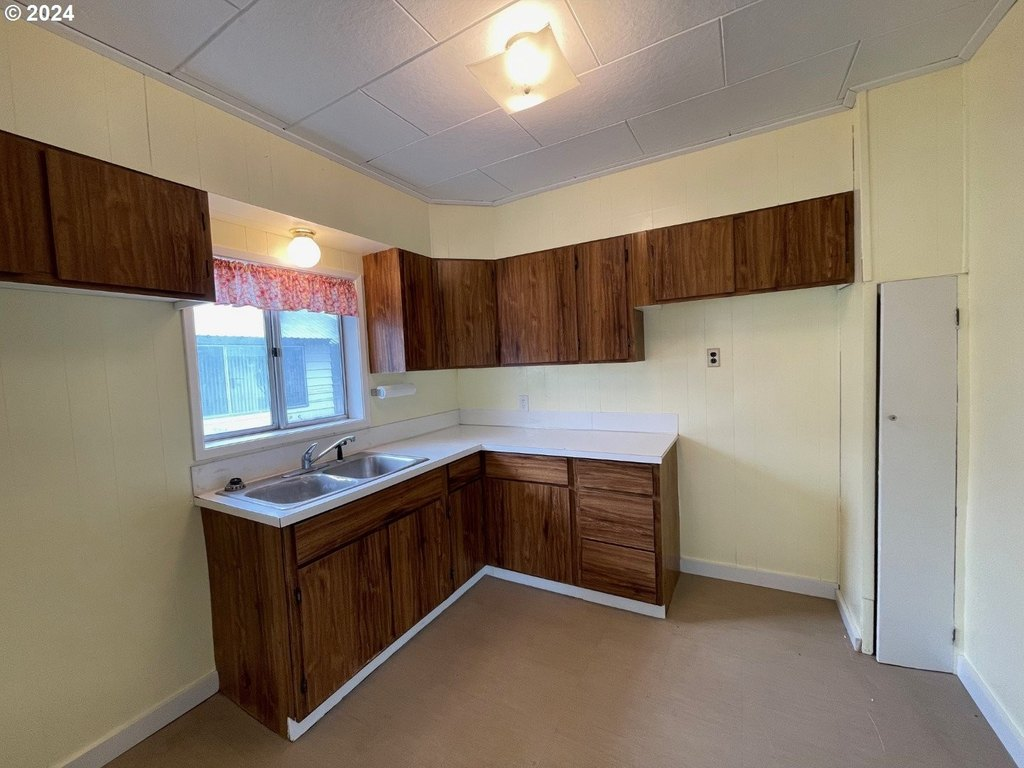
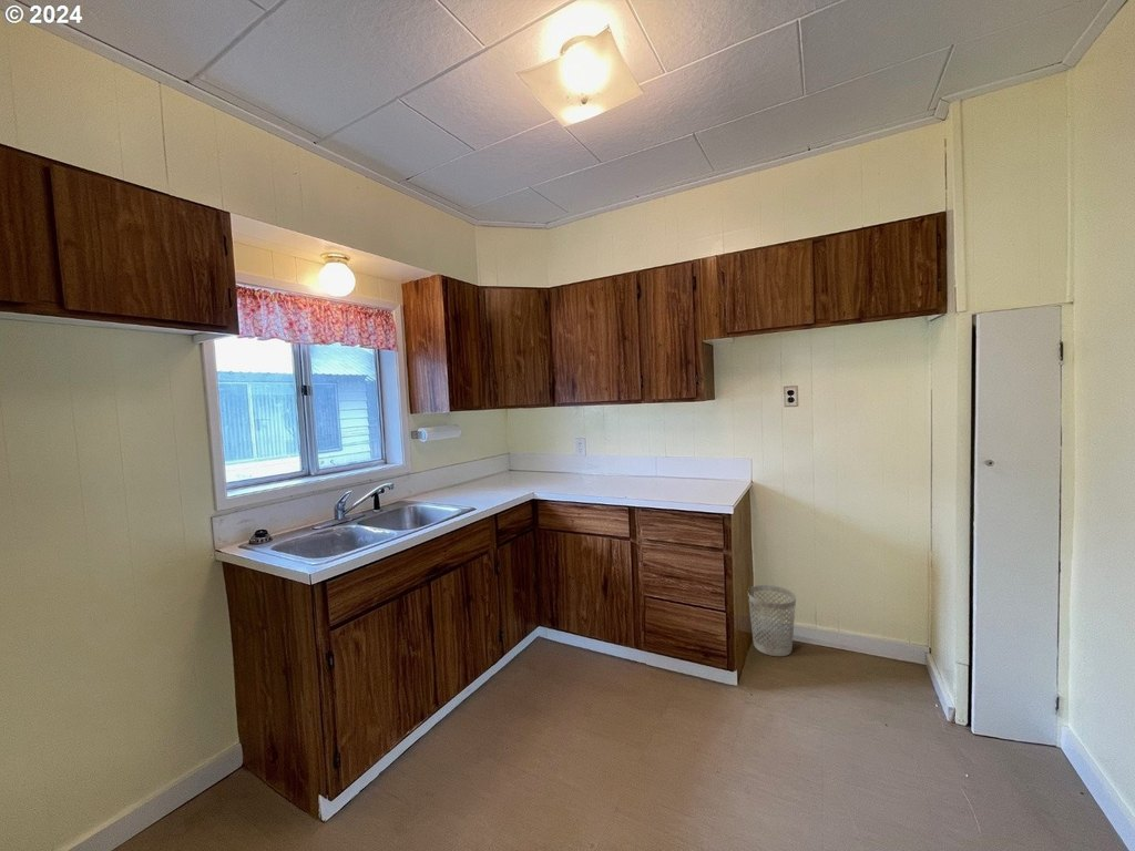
+ wastebasket [747,584,797,657]
